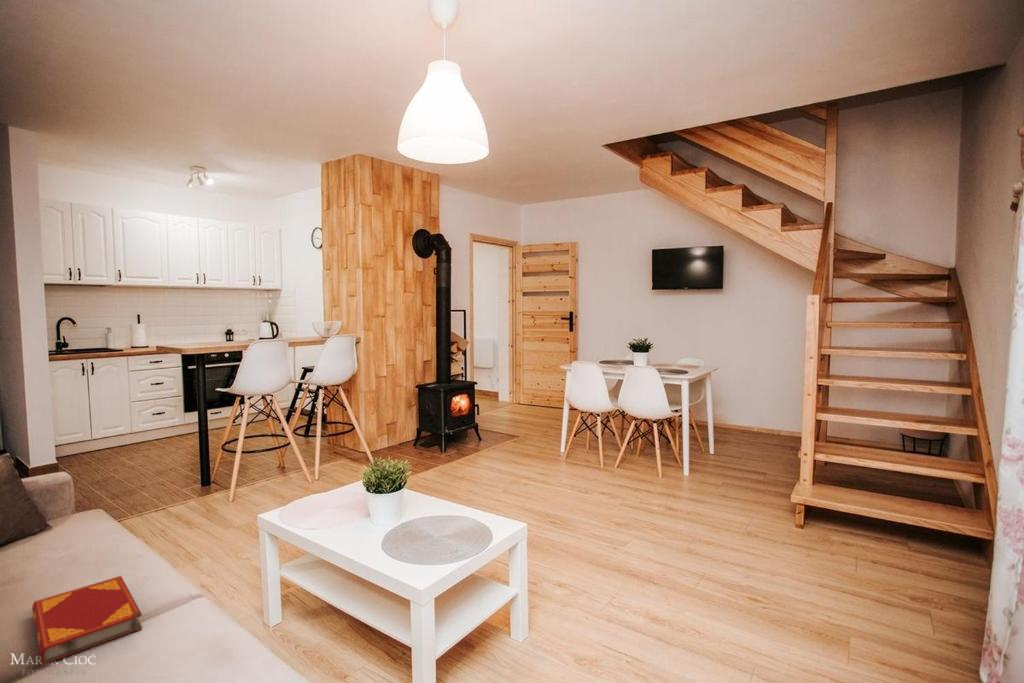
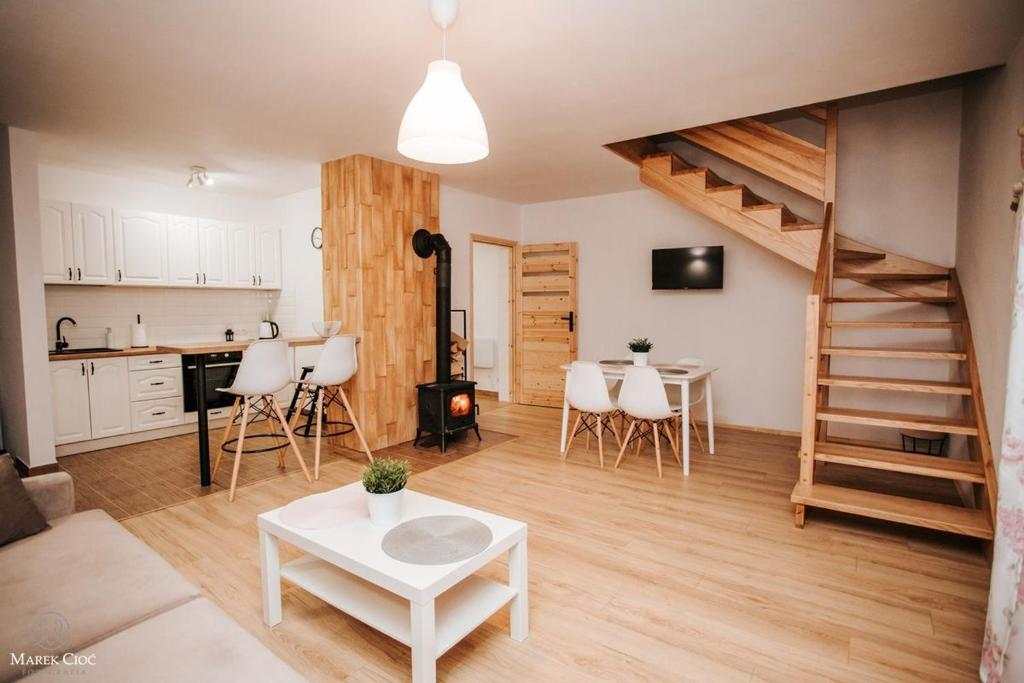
- hardback book [31,575,144,665]
